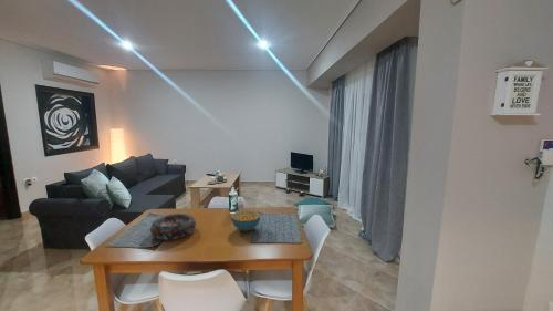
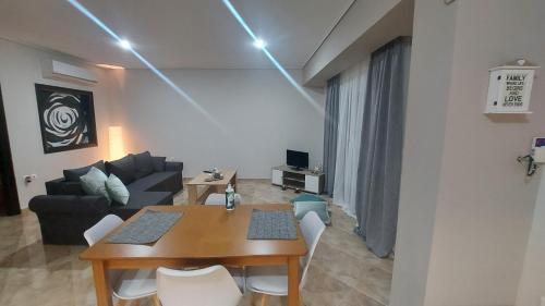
- cereal bowl [230,210,261,232]
- decorative bowl [149,212,197,241]
